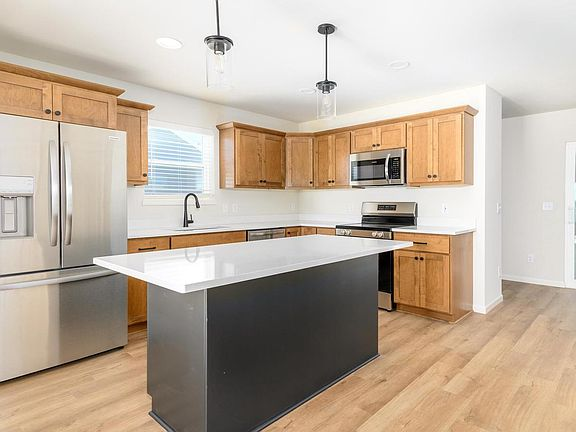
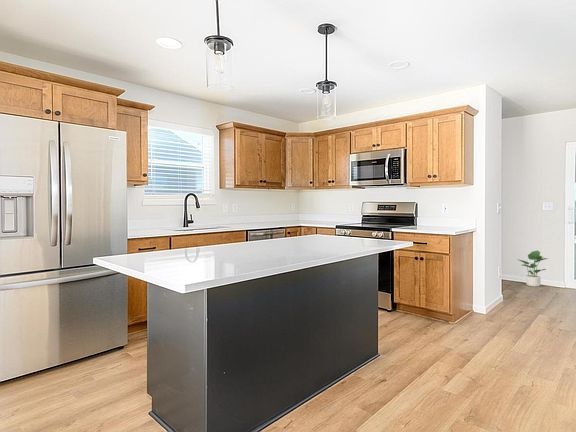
+ potted plant [516,250,548,288]
